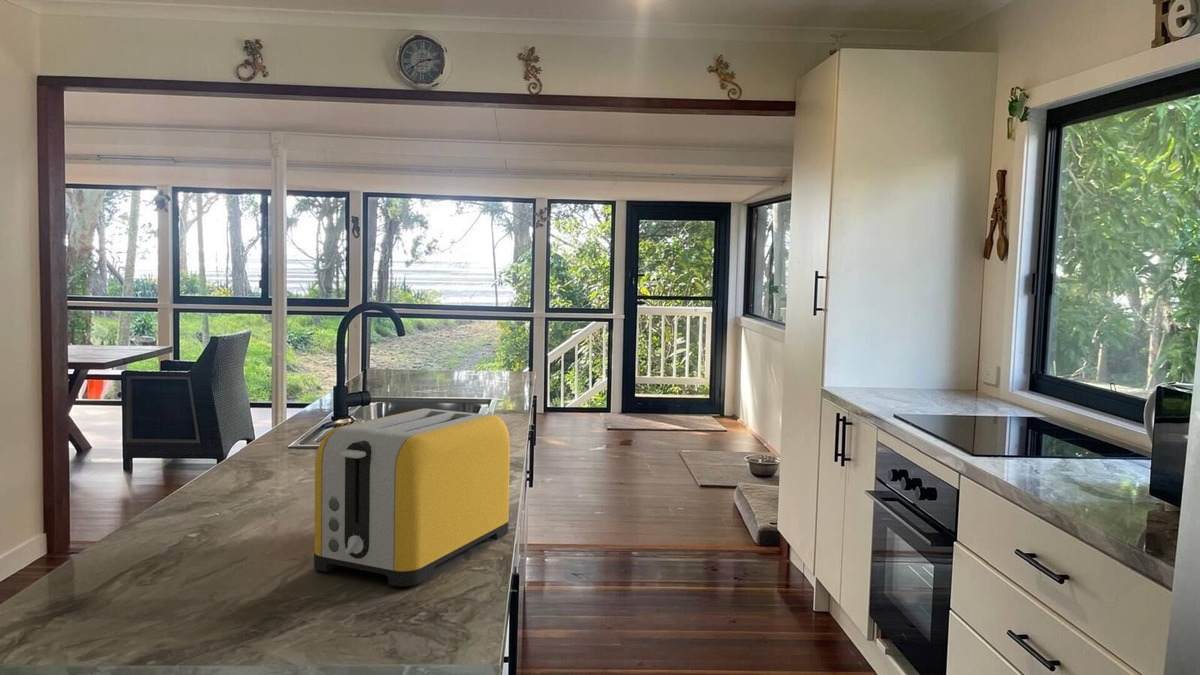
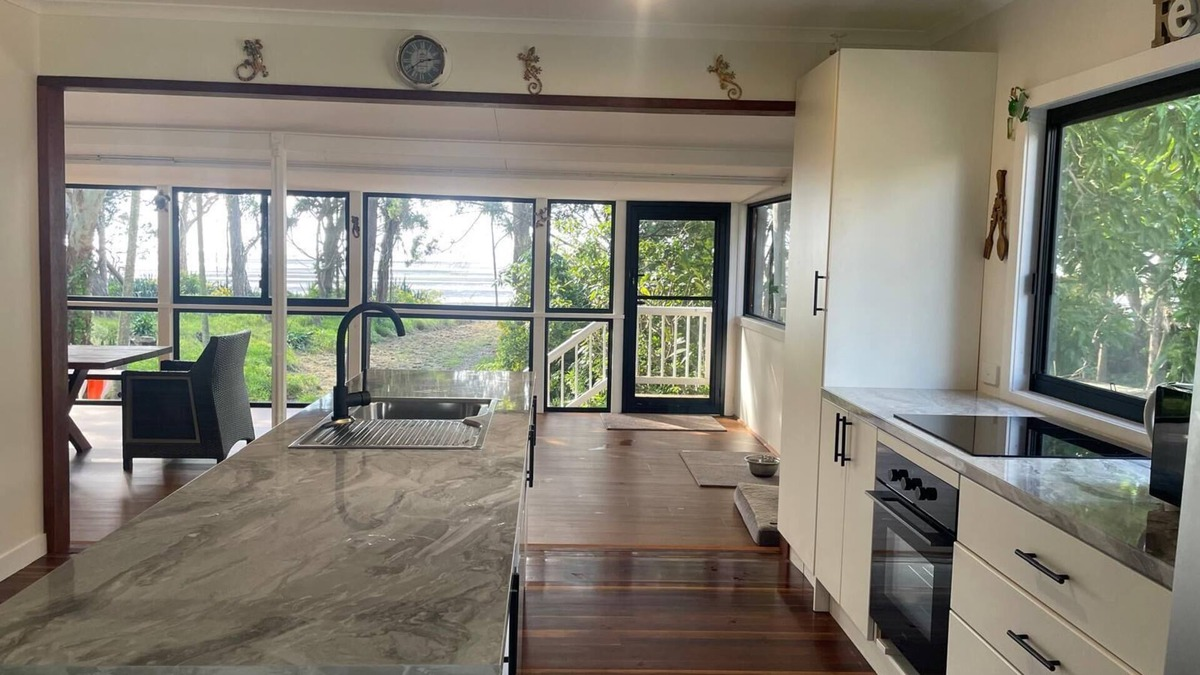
- toaster [313,407,511,587]
